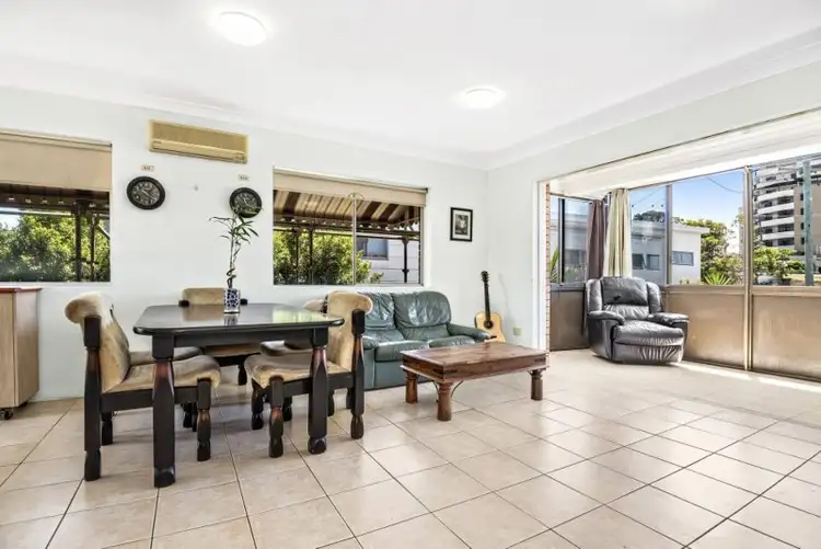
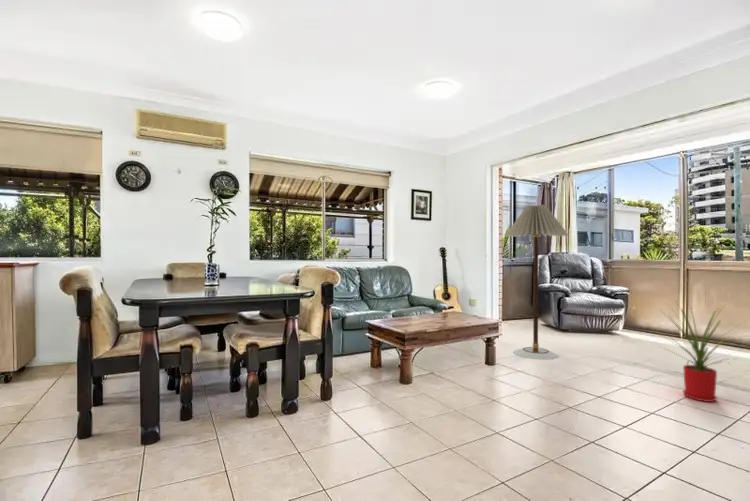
+ house plant [655,301,750,403]
+ floor lamp [504,204,570,361]
